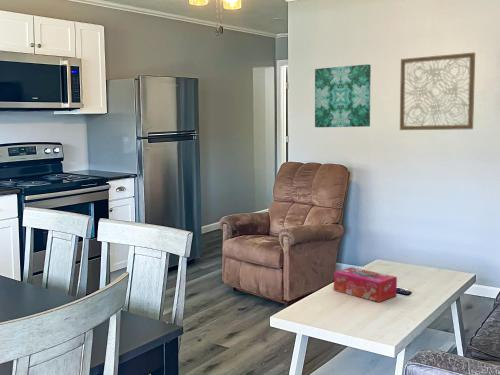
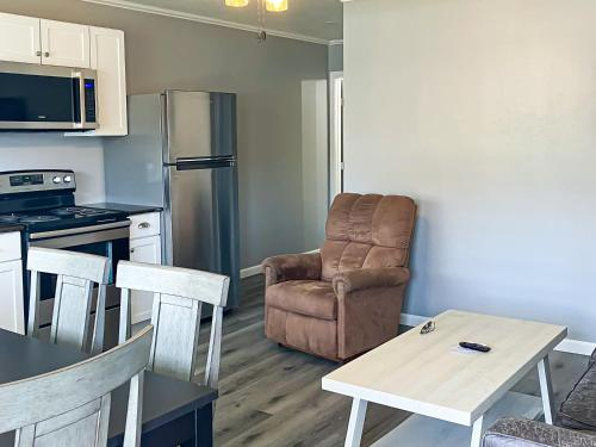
- wall art [399,51,476,131]
- wall art [314,63,372,128]
- tissue box [333,266,398,303]
